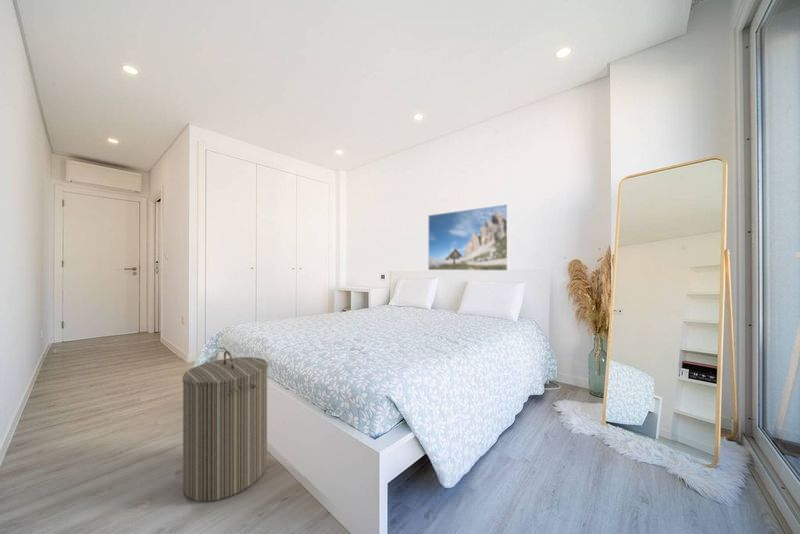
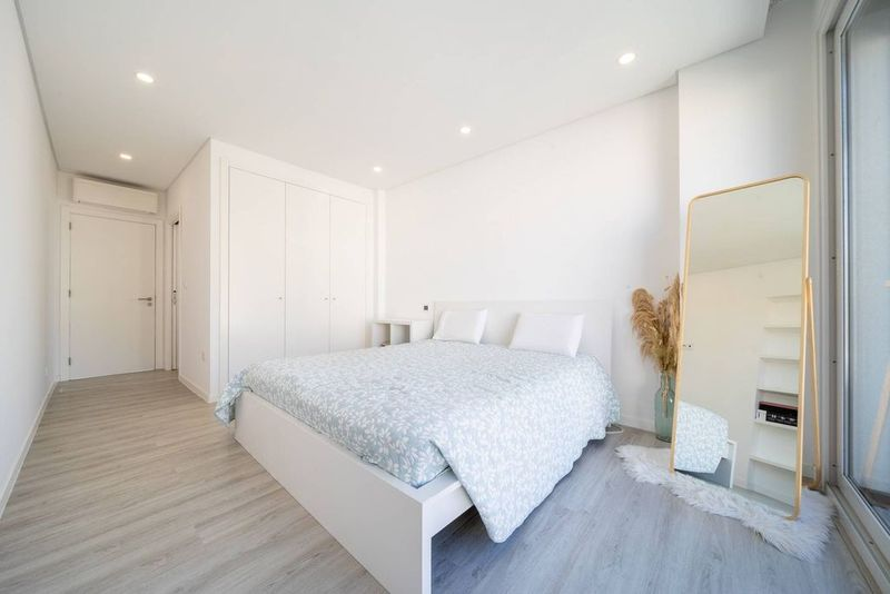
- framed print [427,203,510,272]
- laundry hamper [181,350,269,502]
